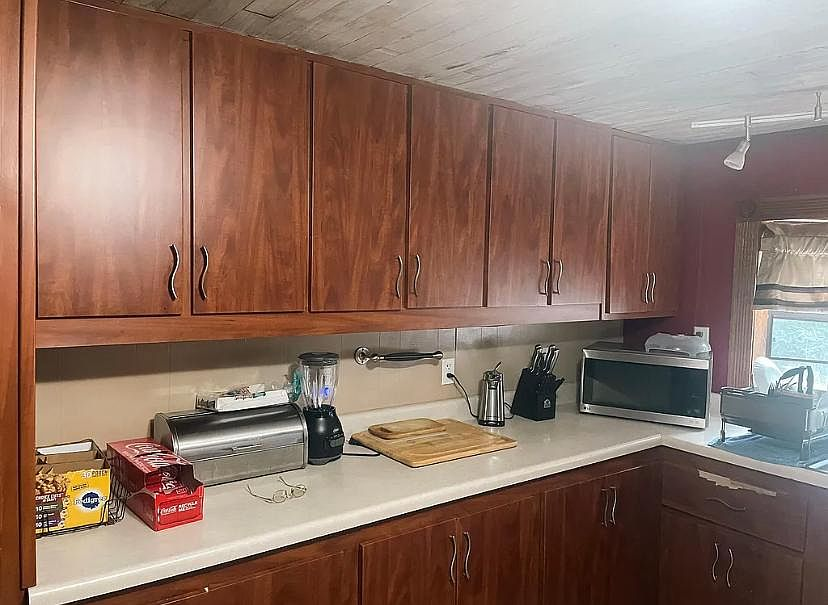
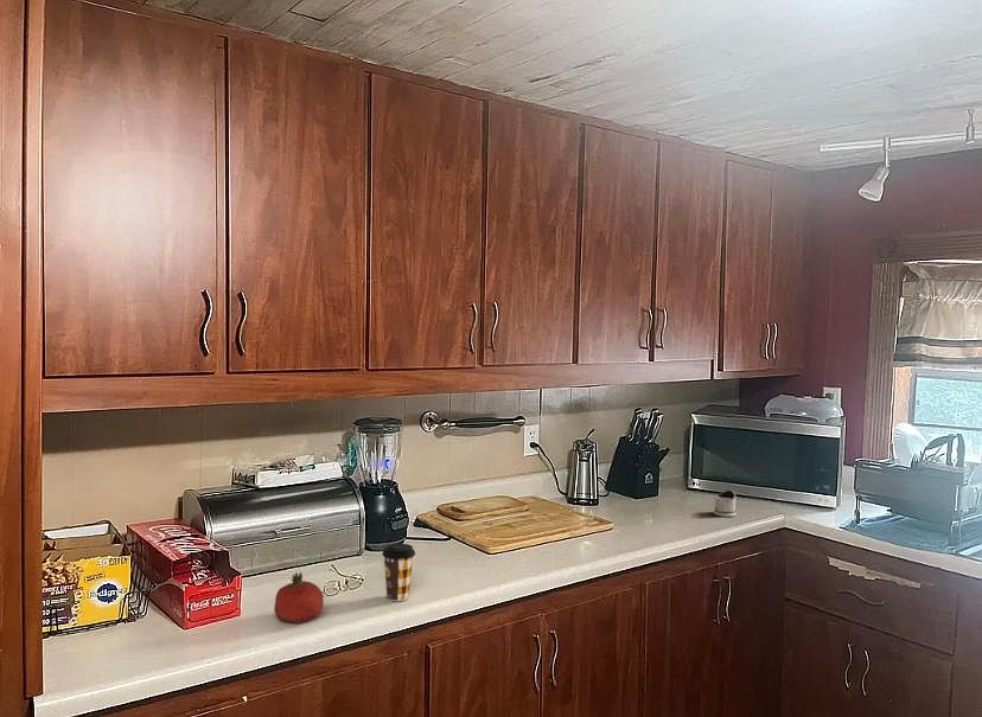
+ tea glass holder [713,489,738,518]
+ coffee cup [381,543,416,602]
+ fruit [273,571,325,625]
